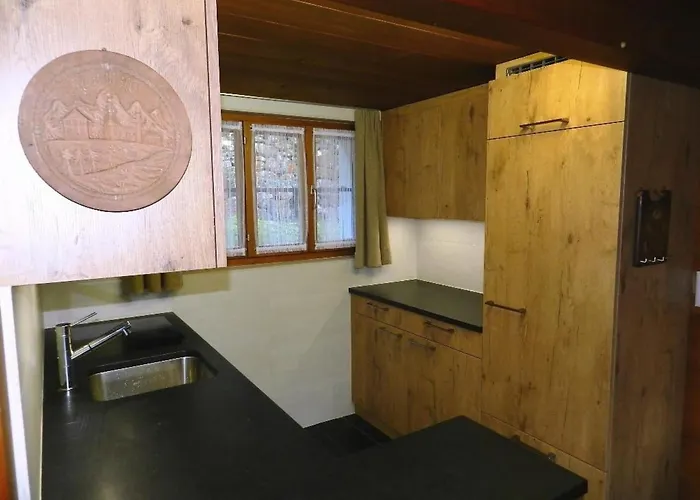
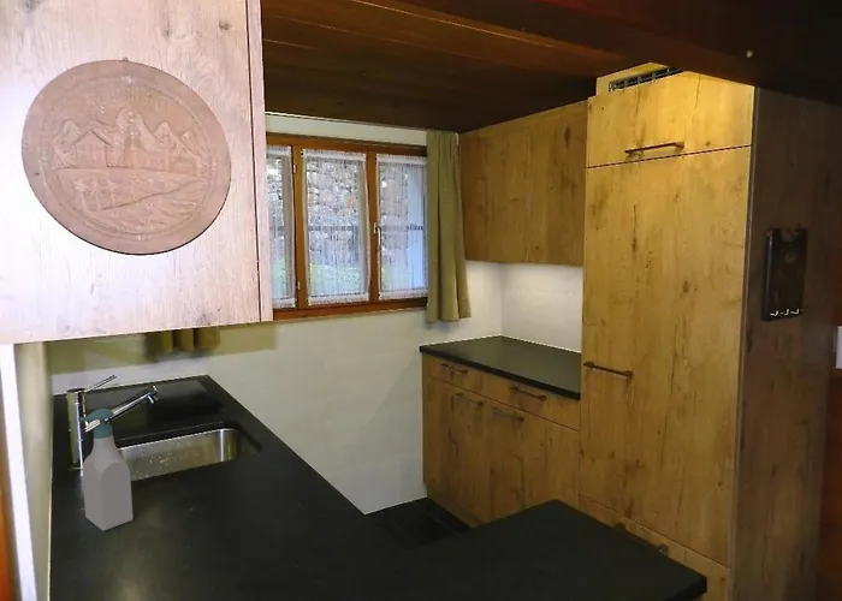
+ soap bottle [77,407,134,532]
